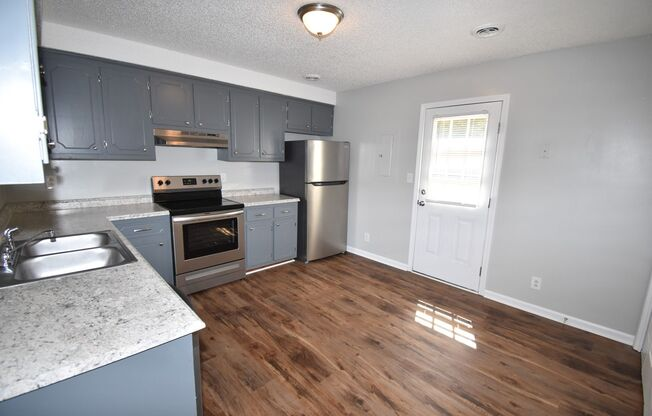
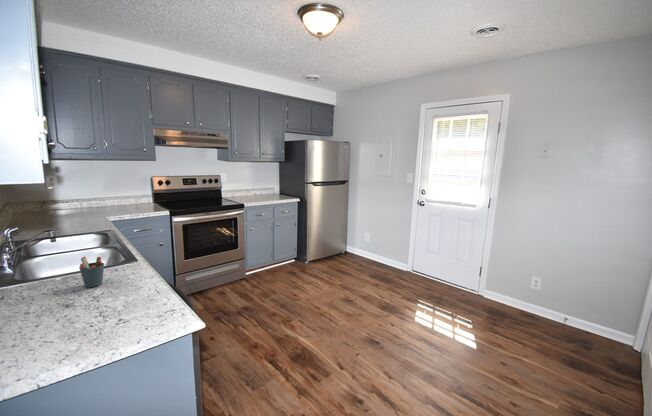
+ pen holder [78,256,105,289]
